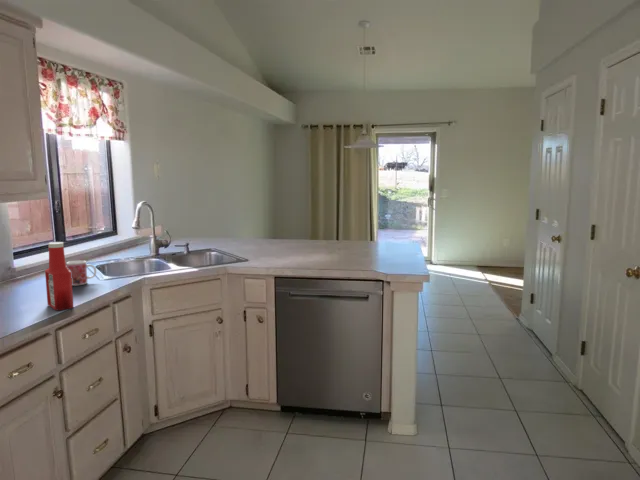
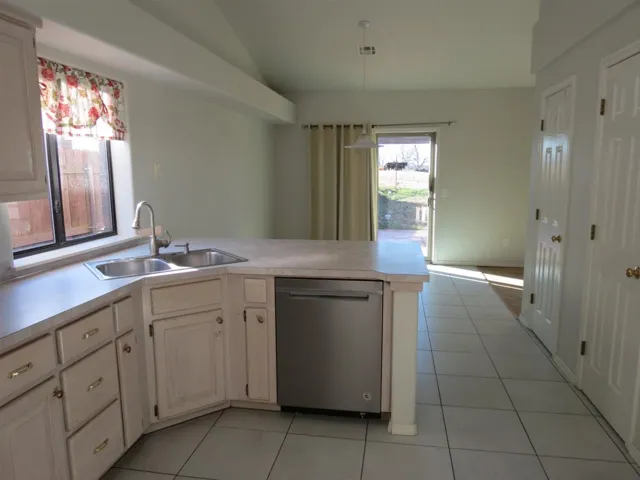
- mug [66,260,97,287]
- soap bottle [44,241,74,311]
